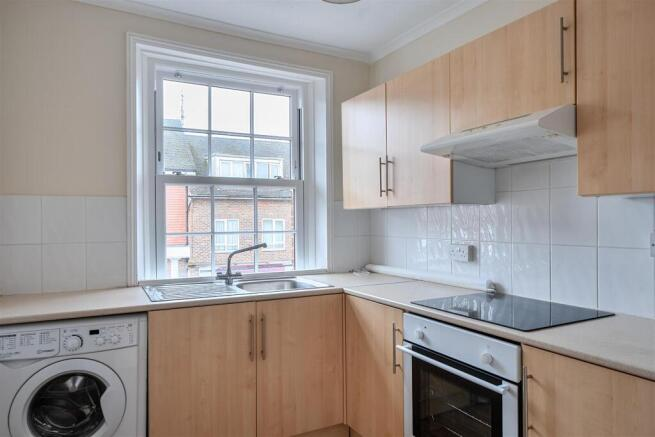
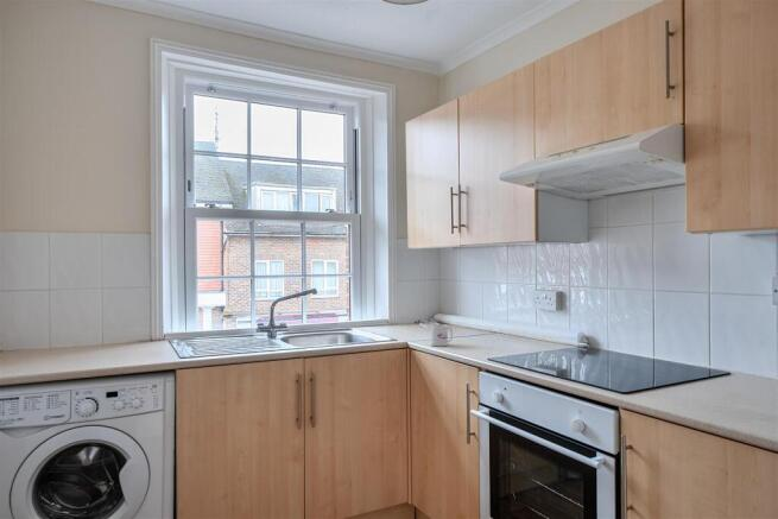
+ mug [430,323,454,347]
